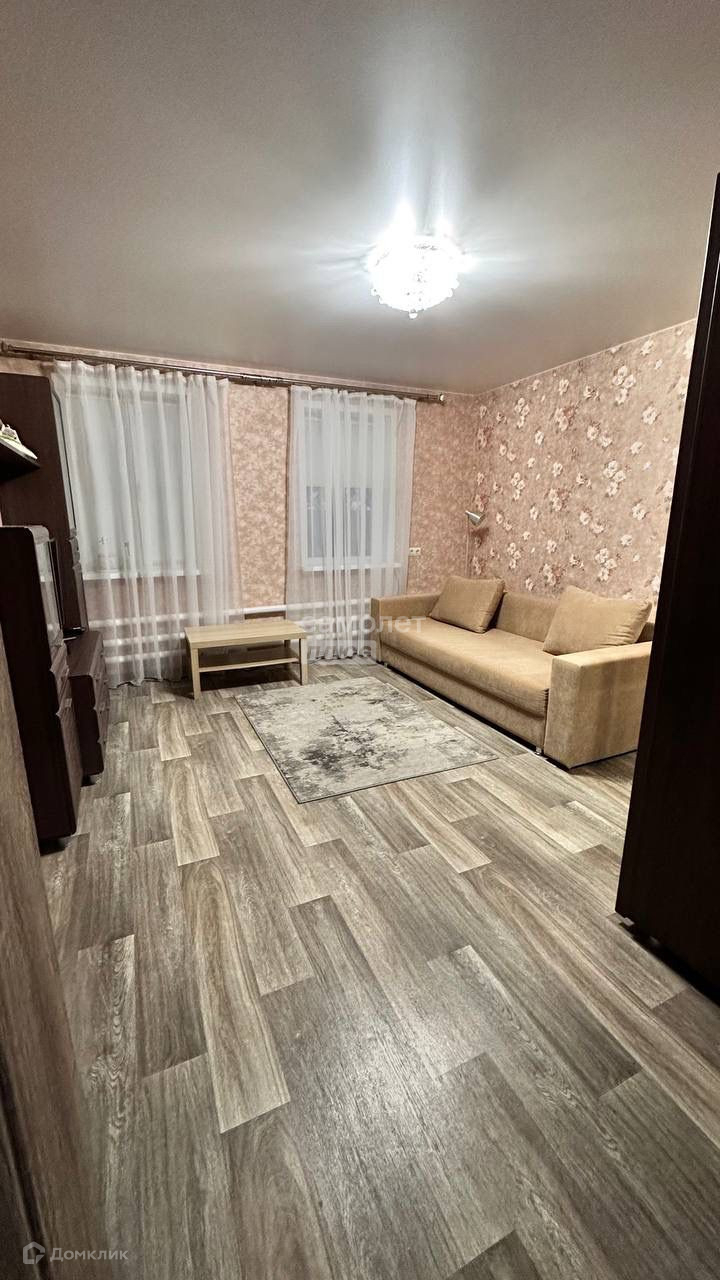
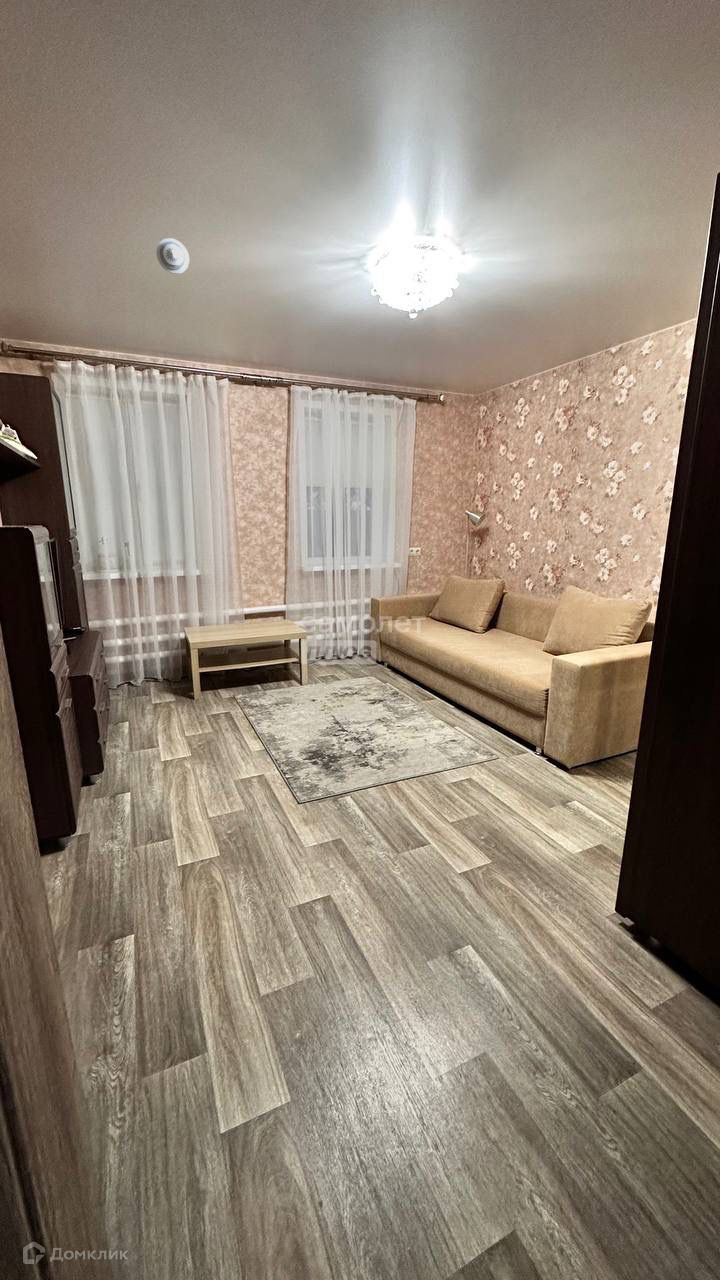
+ smoke detector [155,237,190,275]
